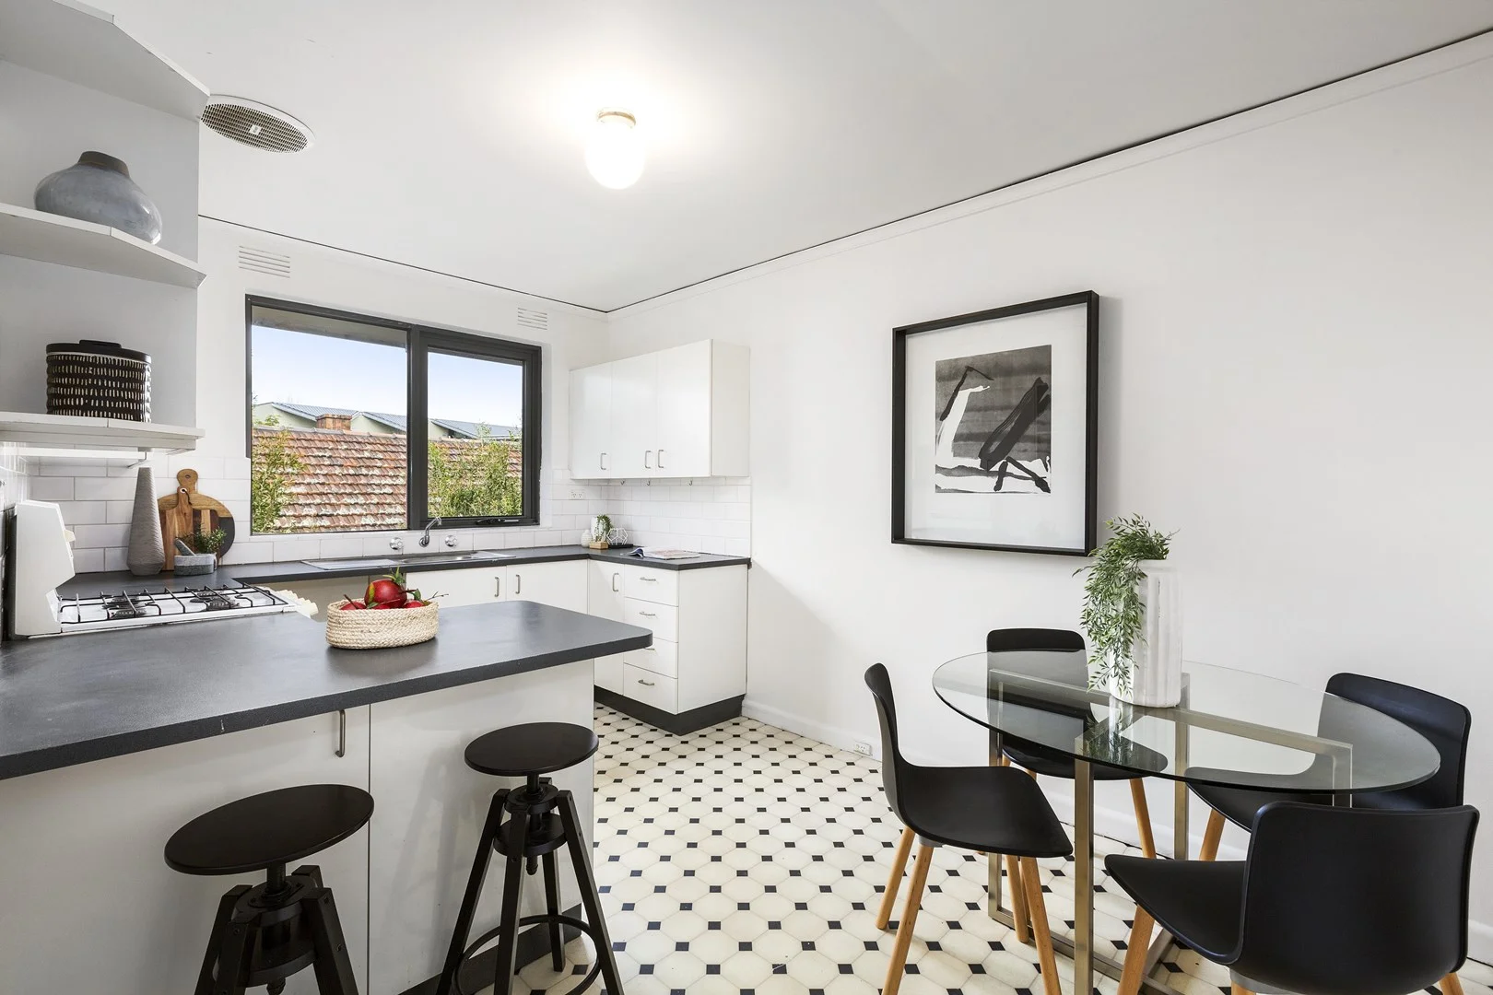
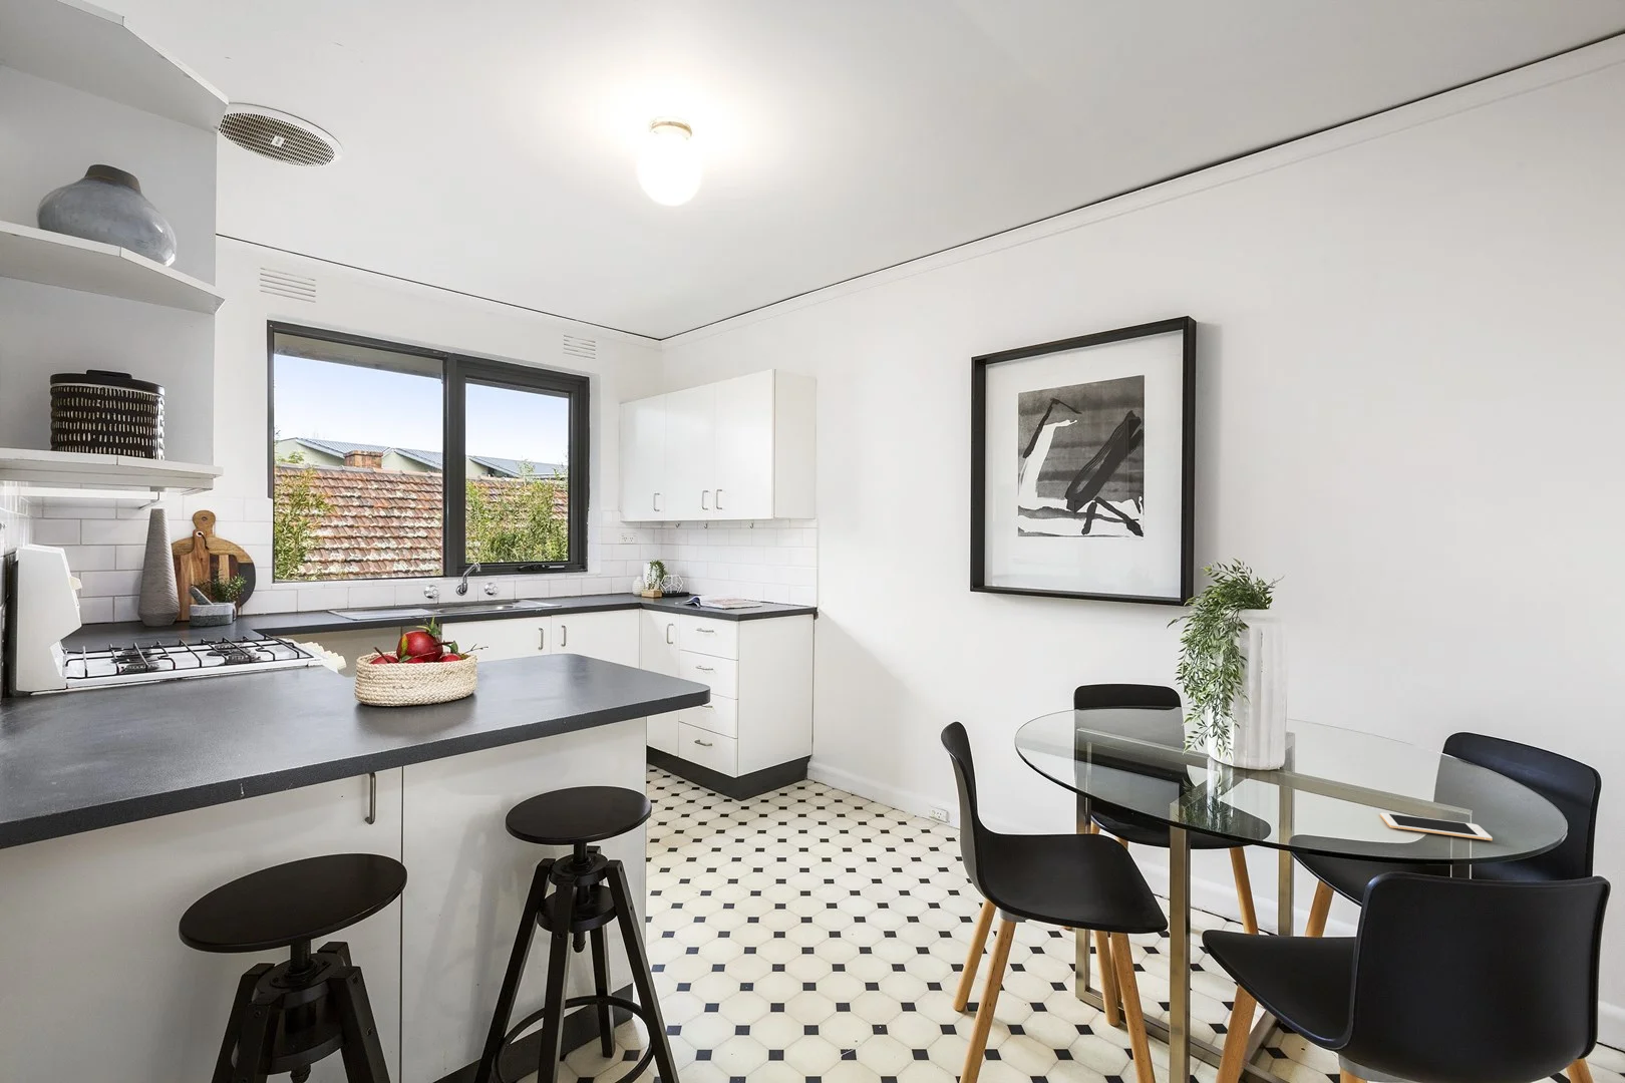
+ cell phone [1380,812,1493,841]
